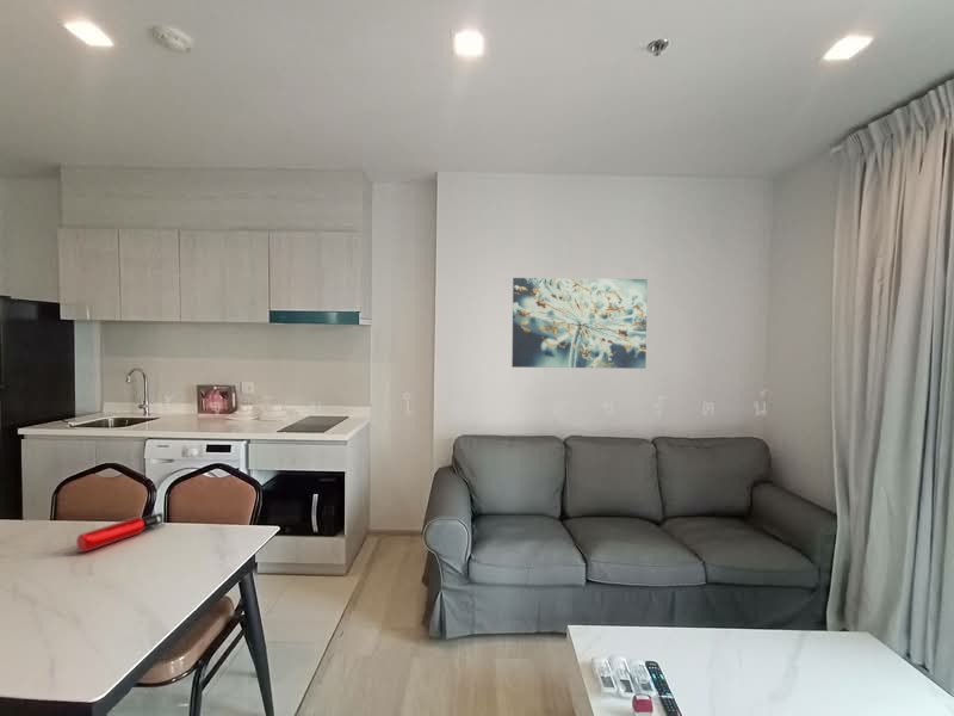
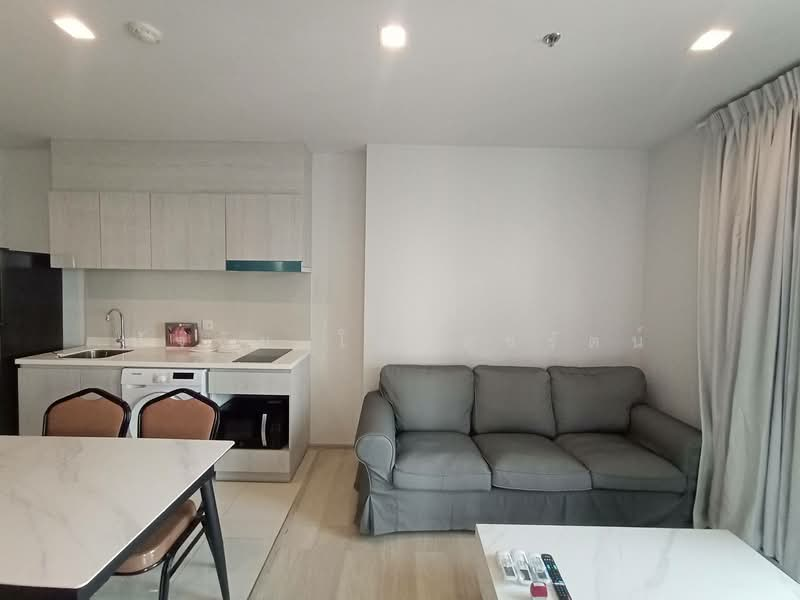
- water bottle [75,512,165,554]
- wall art [510,277,649,370]
